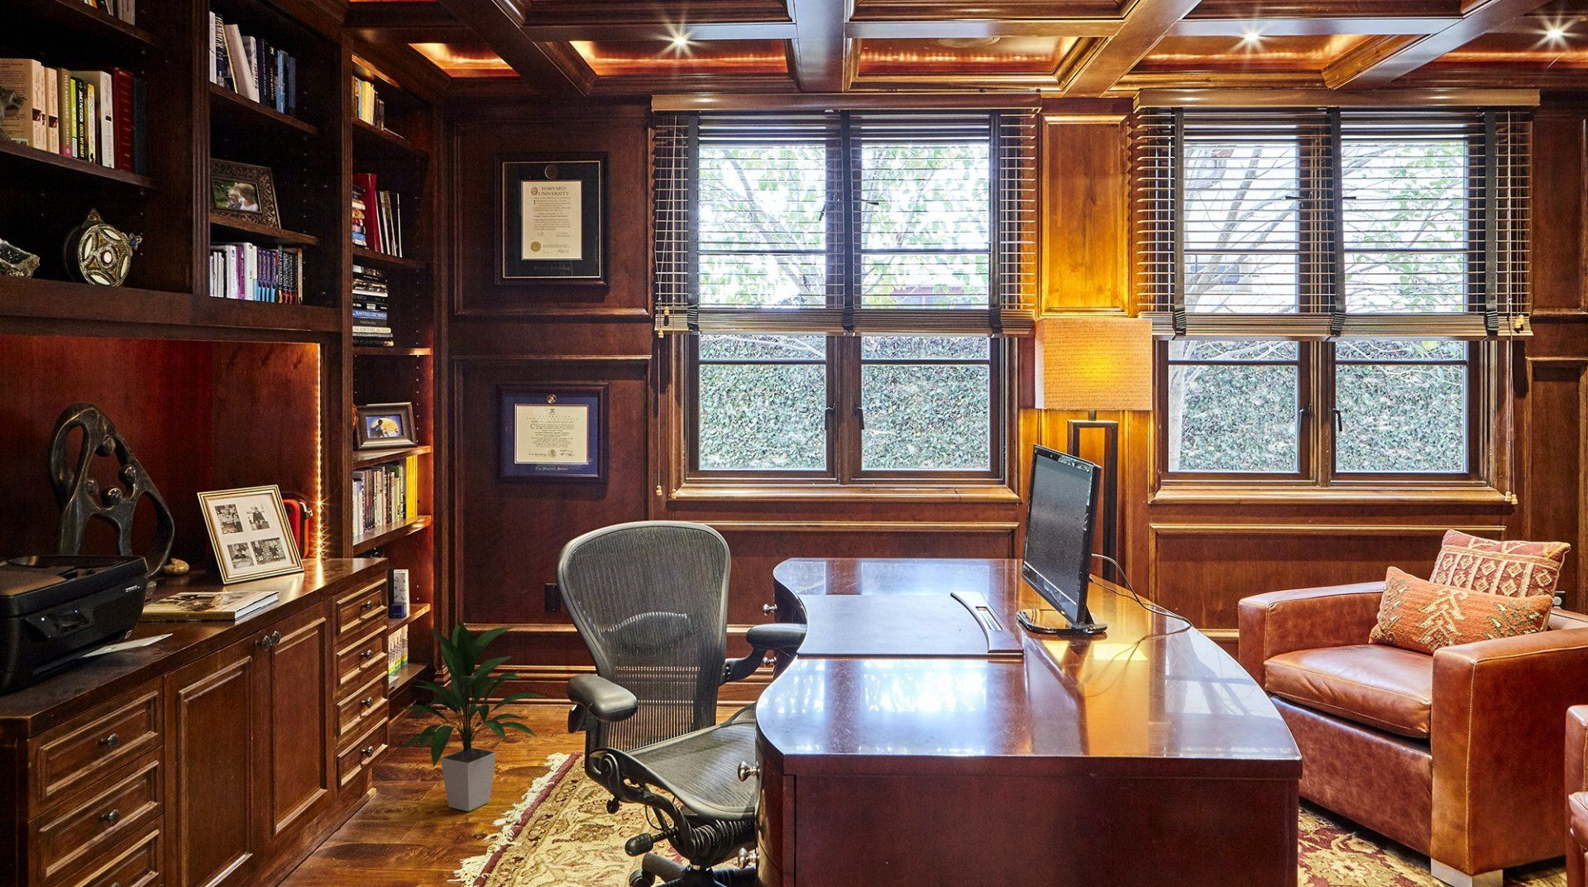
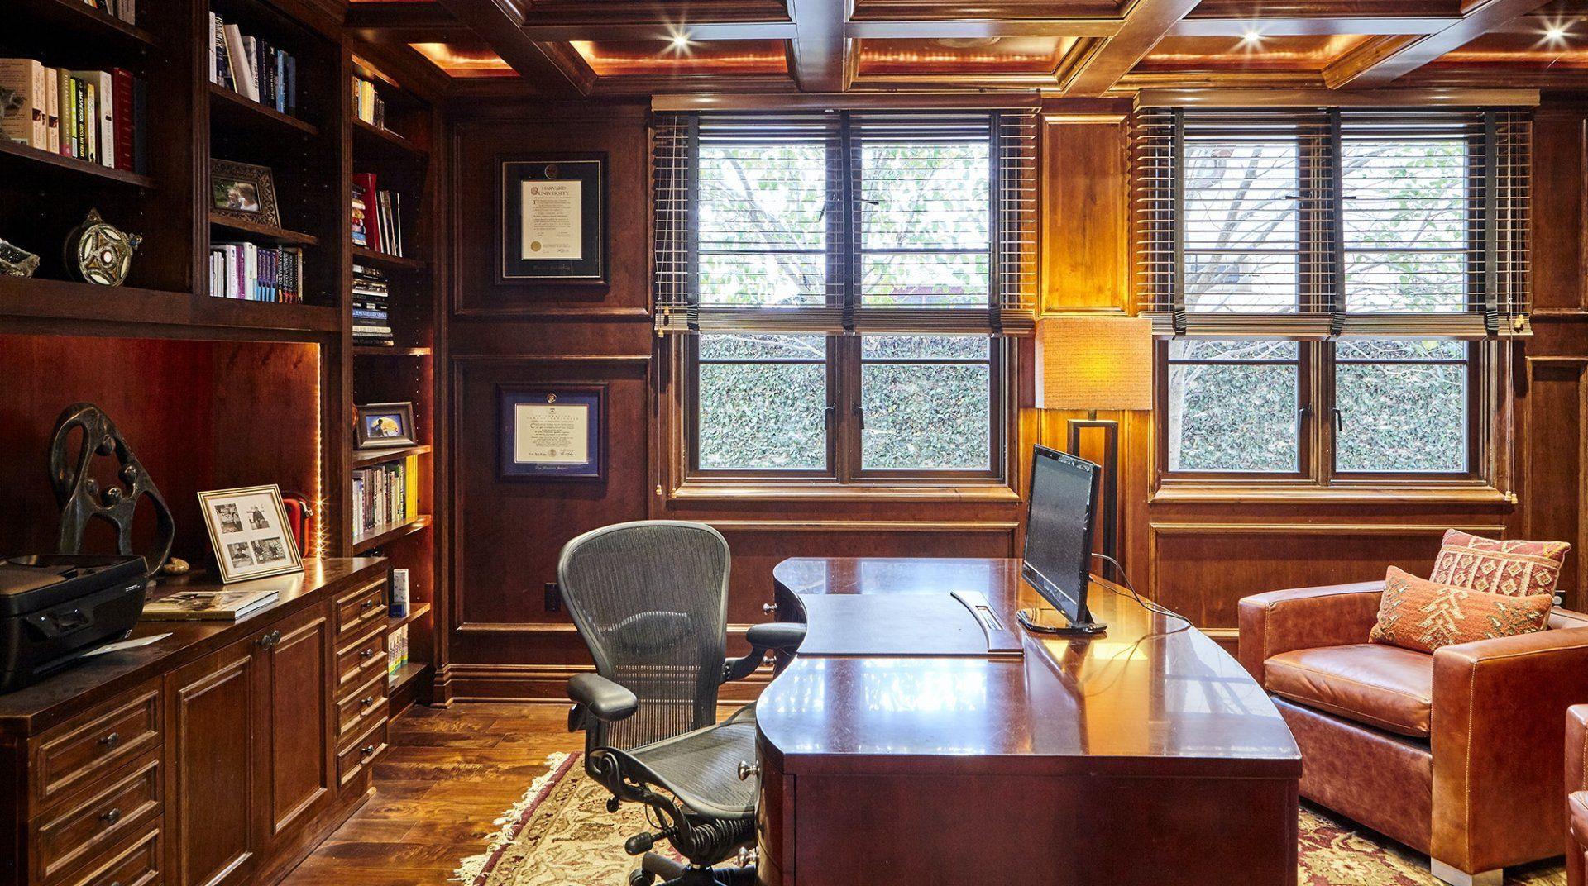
- indoor plant [398,622,546,812]
